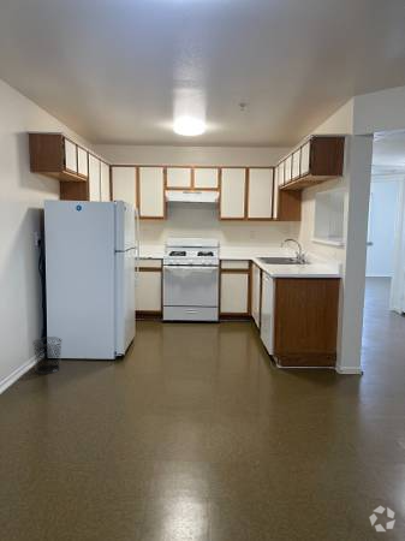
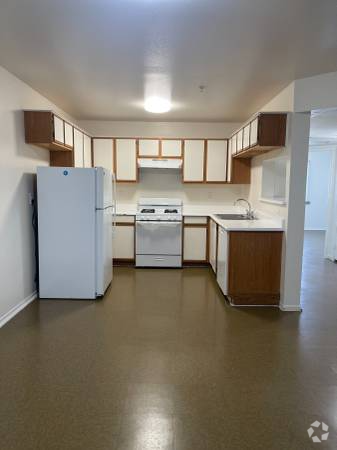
- trash can [31,335,64,375]
